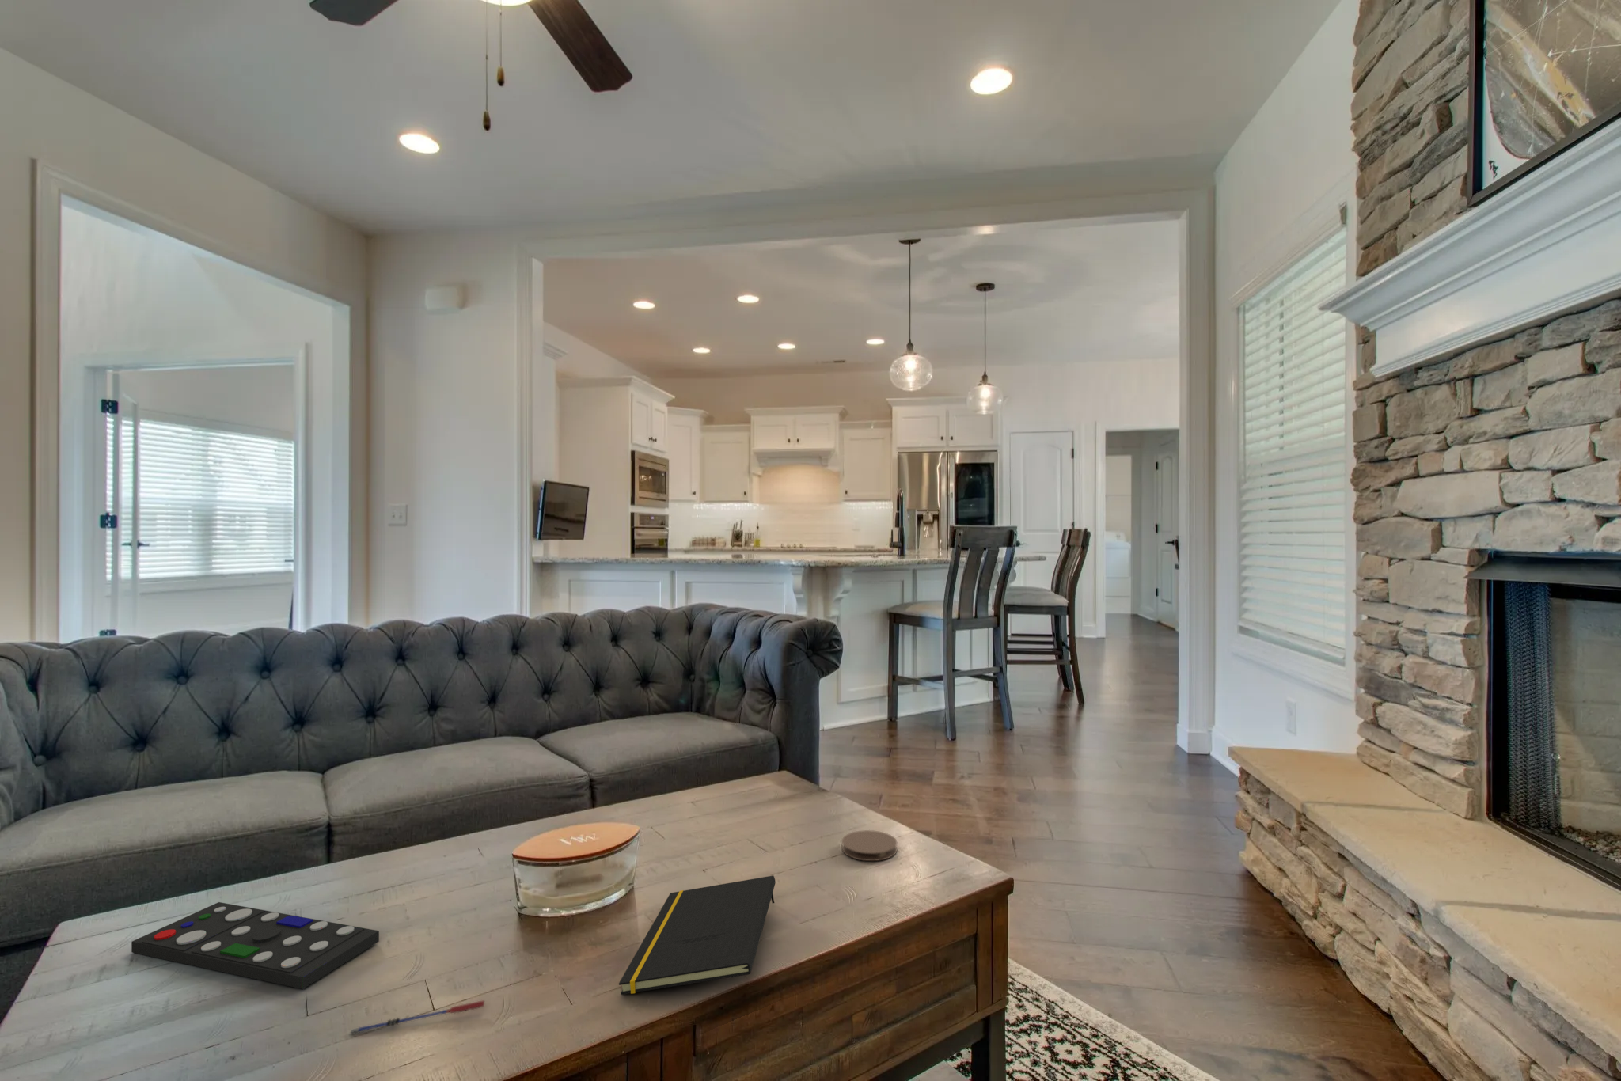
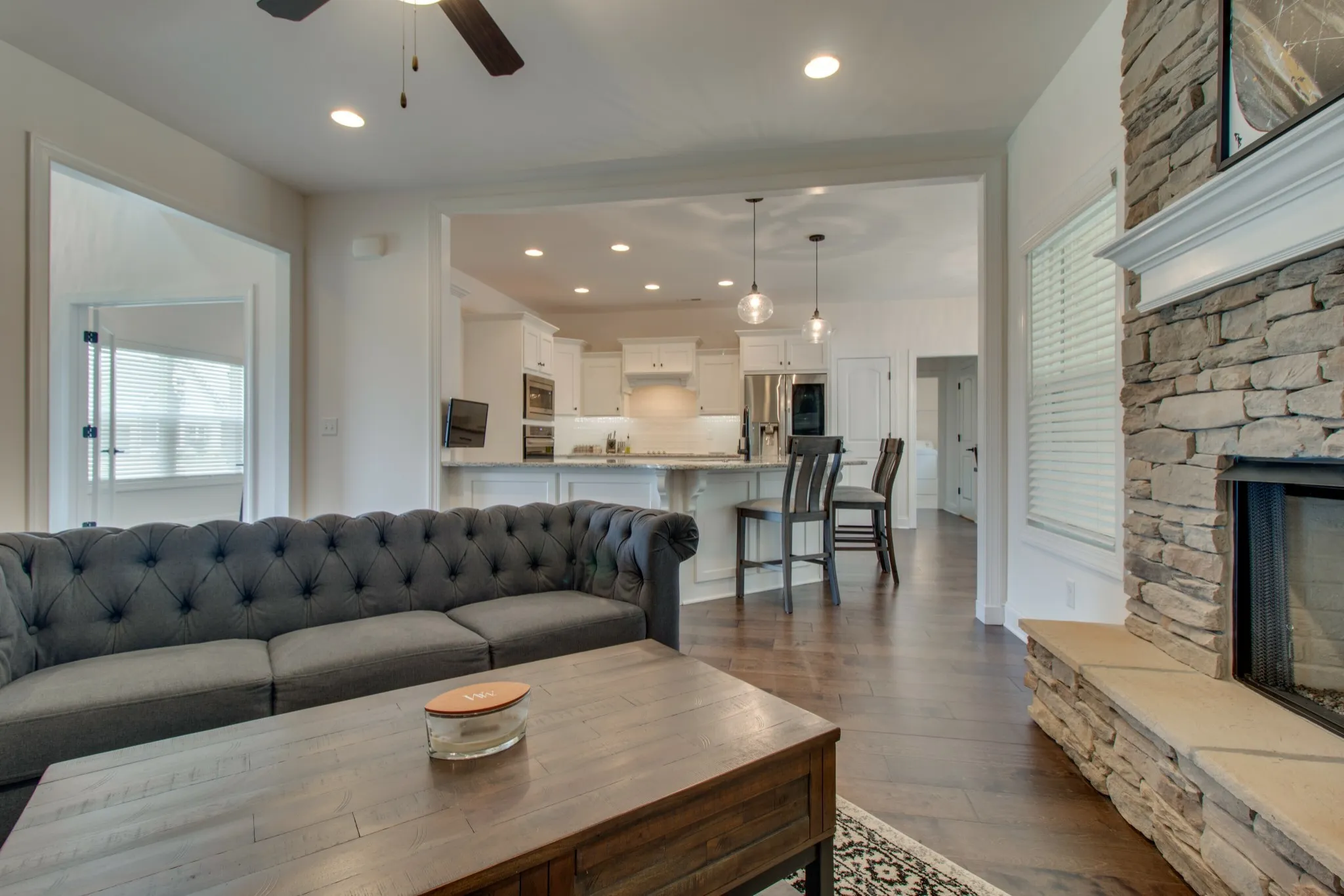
- coaster [842,829,897,861]
- notepad [619,875,777,995]
- remote control [130,901,380,991]
- pen [350,999,485,1035]
